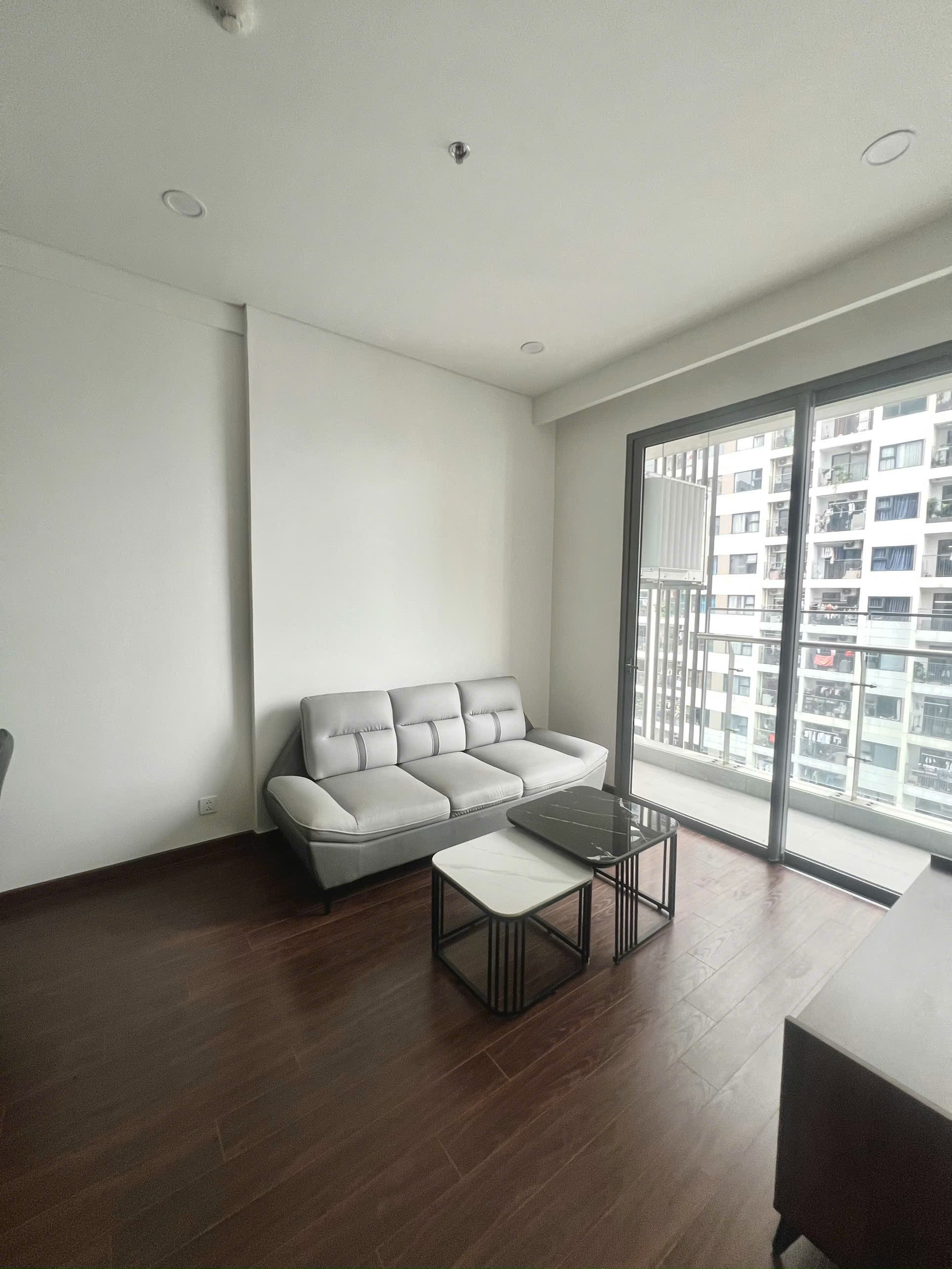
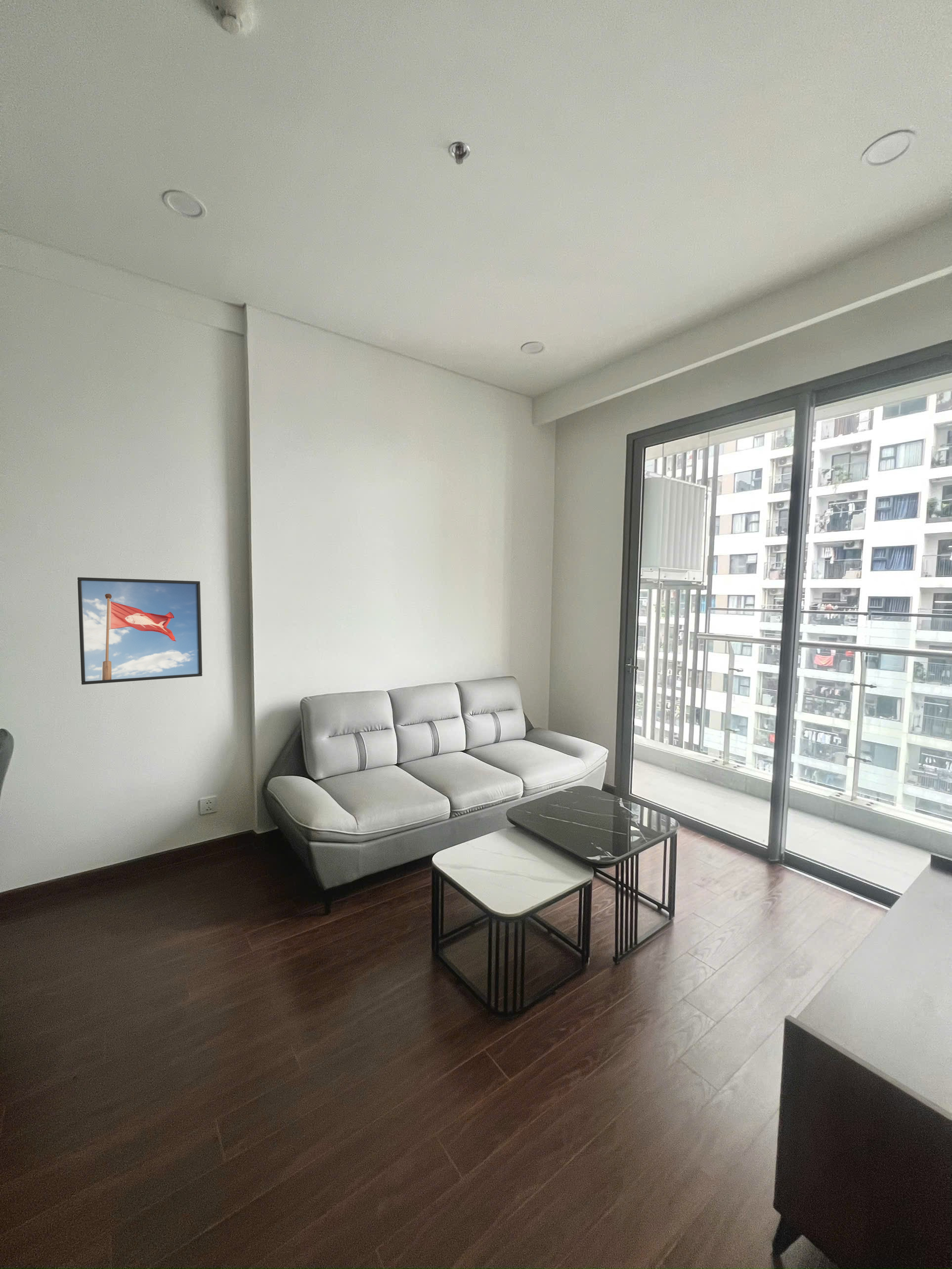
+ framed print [77,577,203,685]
